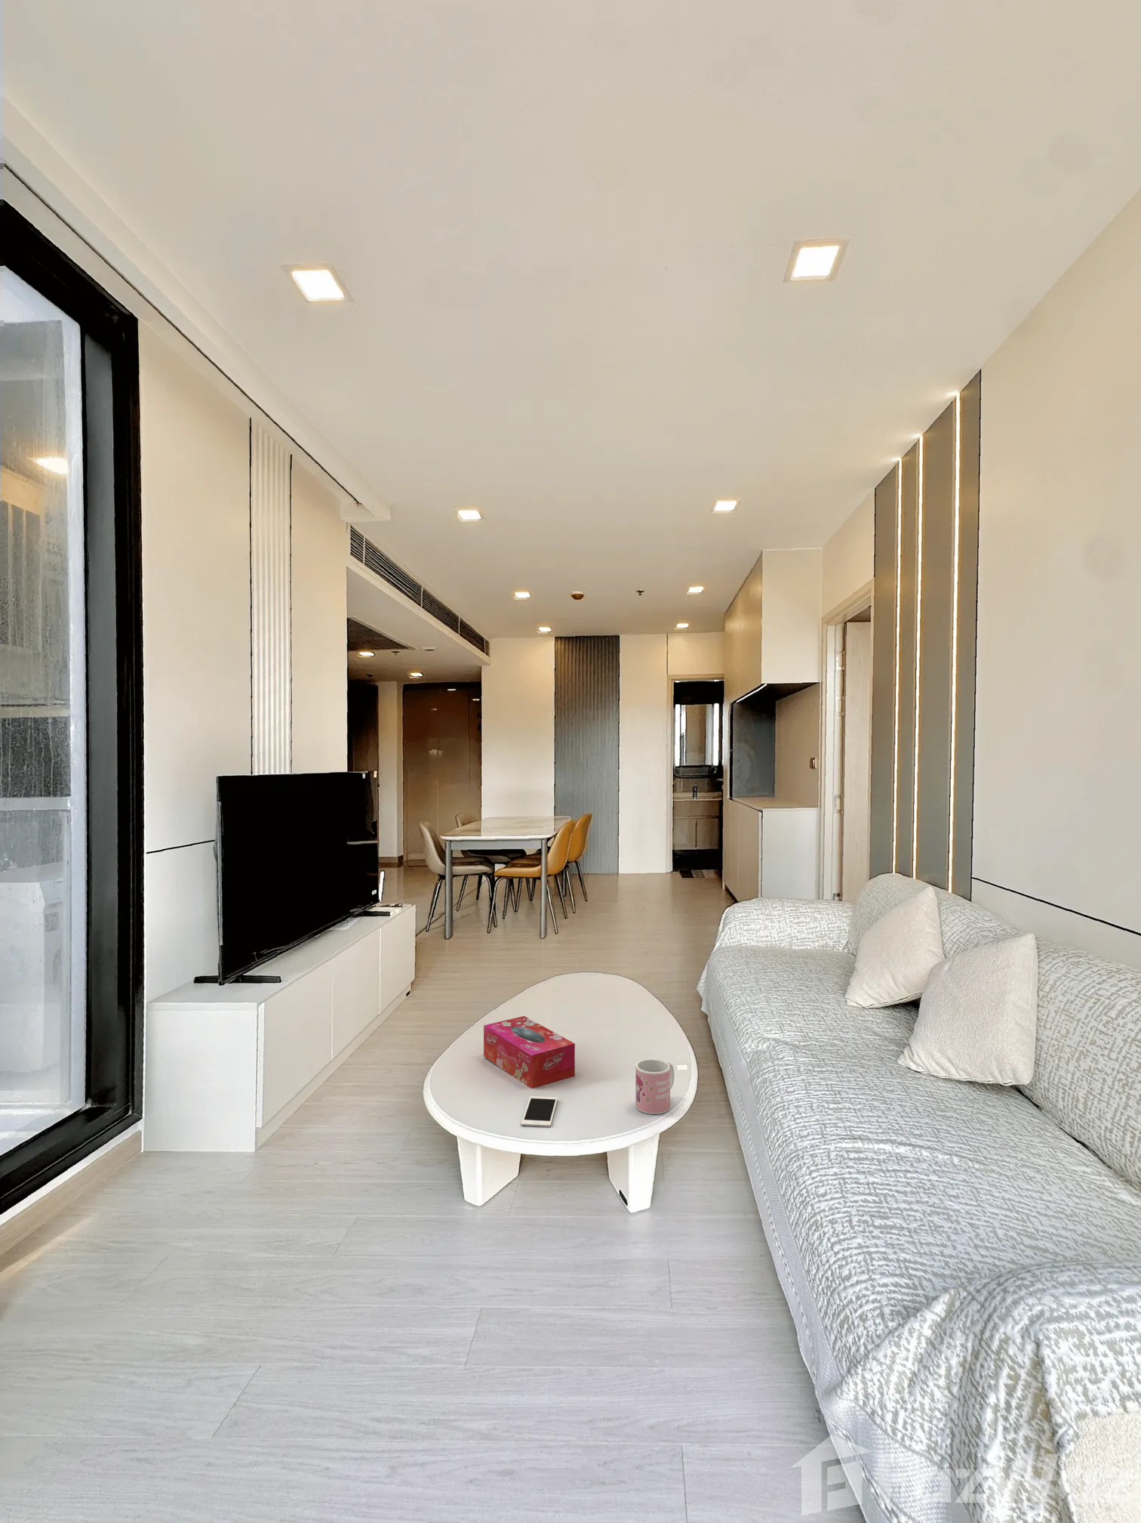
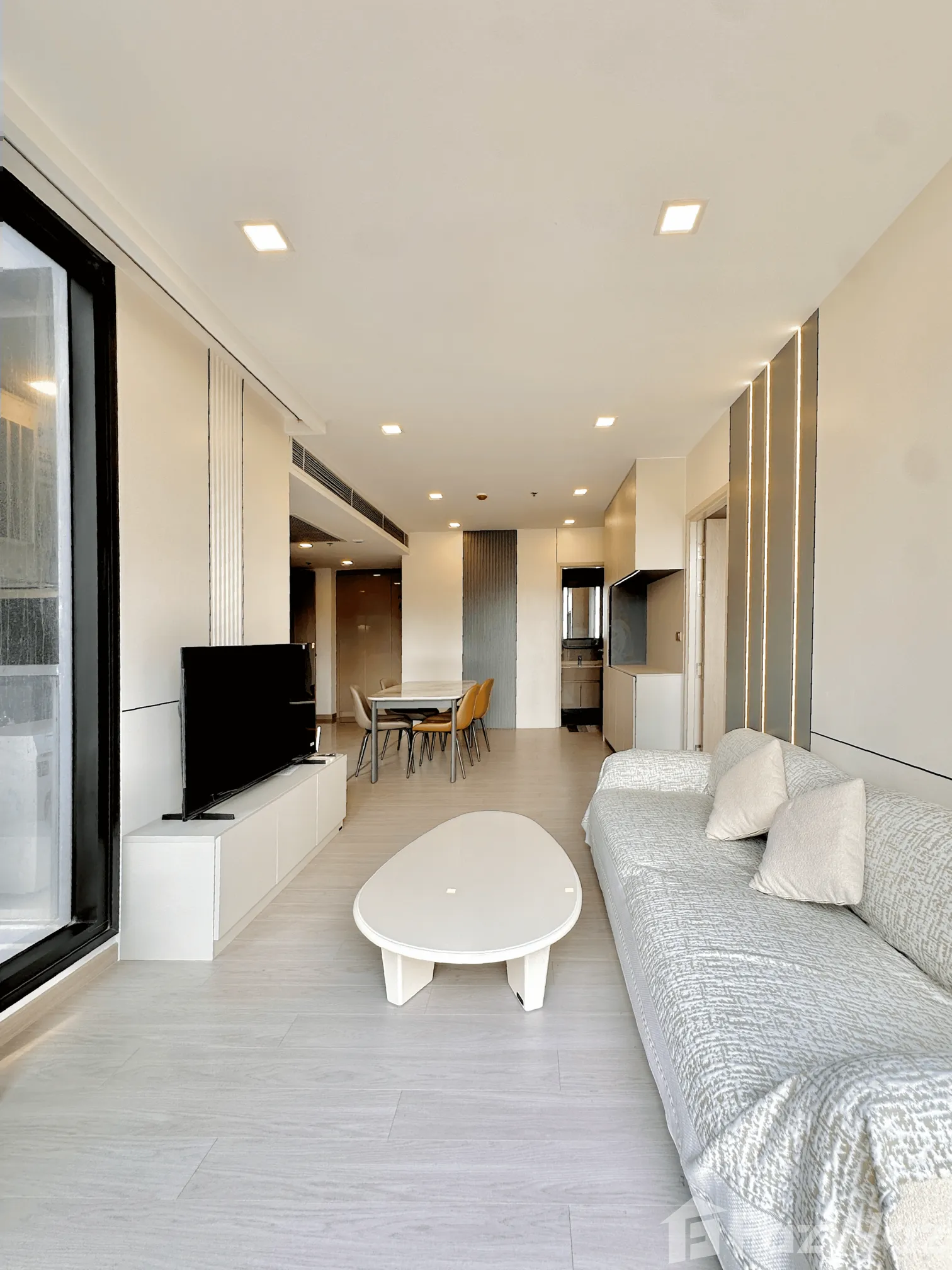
- mug [635,1059,676,1115]
- cell phone [520,1095,559,1128]
- tissue box [483,1016,575,1089]
